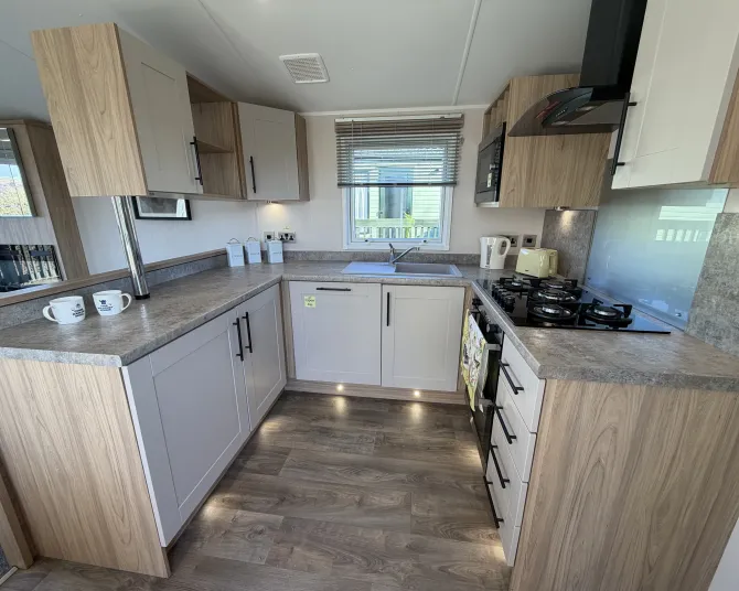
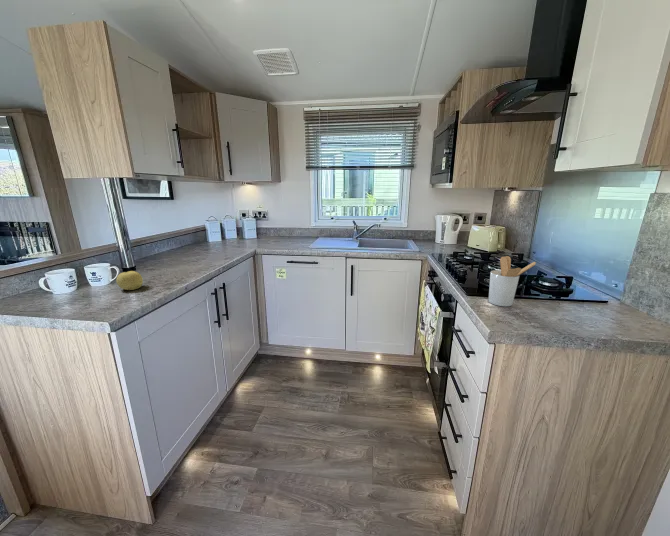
+ fruit [115,270,144,291]
+ utensil holder [488,255,537,307]
